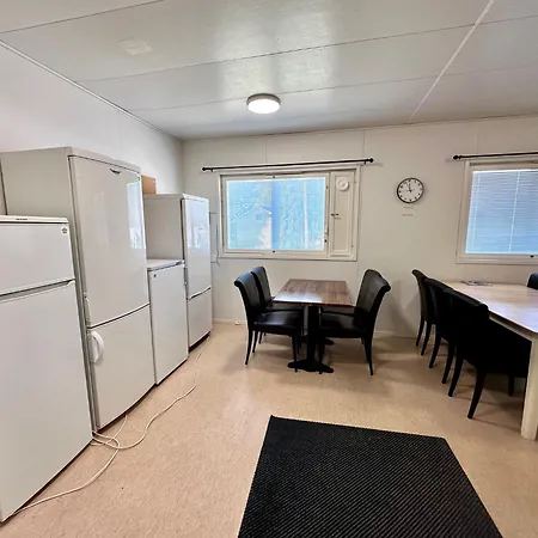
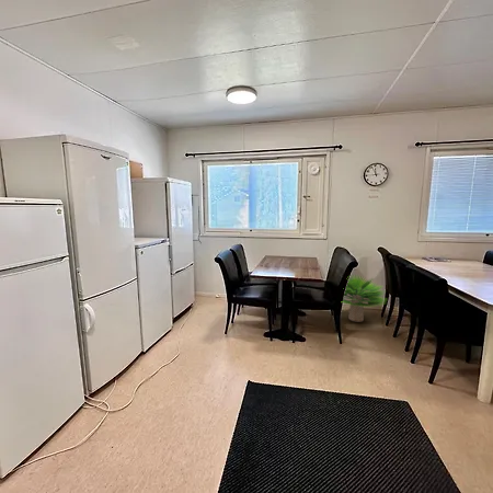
+ potted plant [342,273,387,323]
